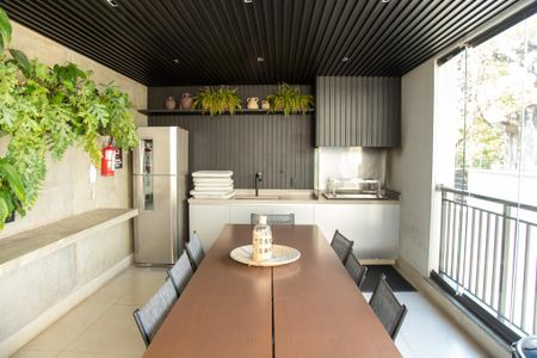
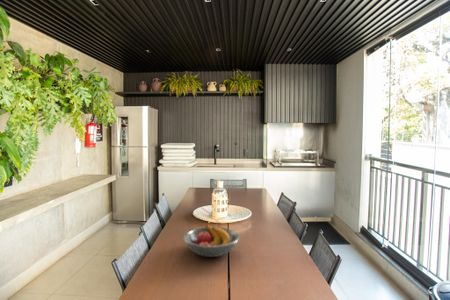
+ fruit bowl [183,224,240,258]
